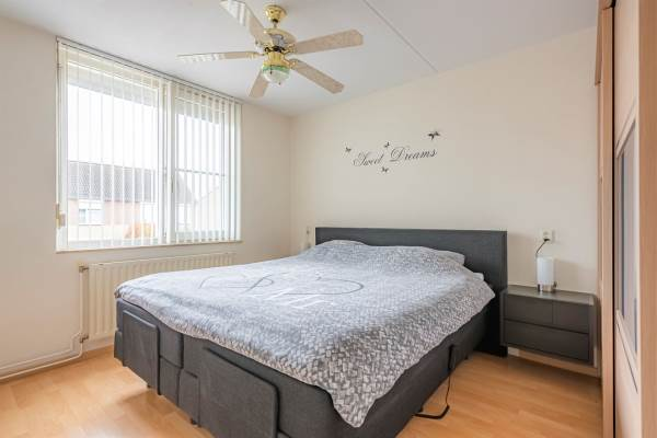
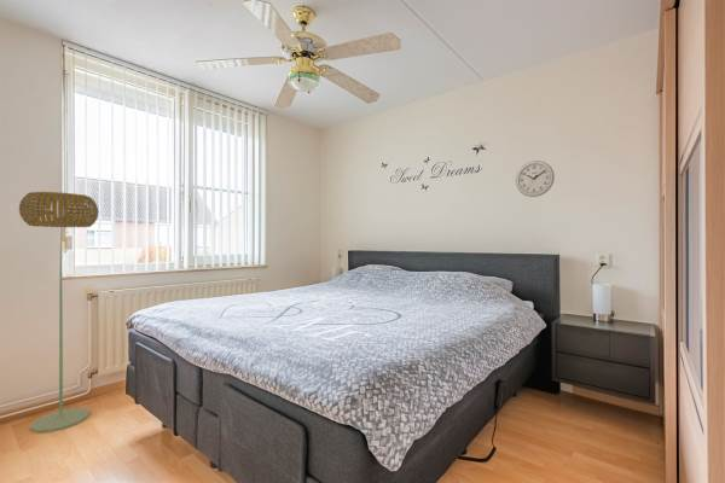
+ floor lamp [18,191,100,433]
+ wall clock [515,159,556,198]
